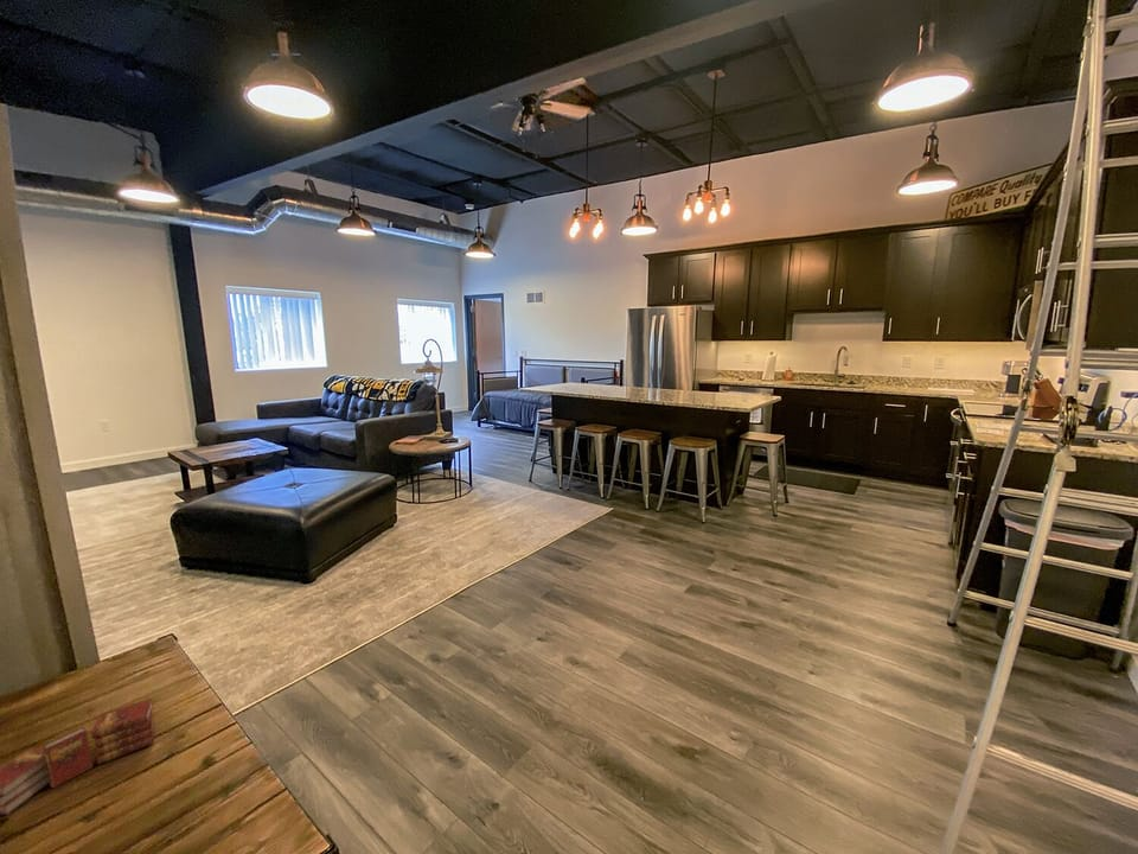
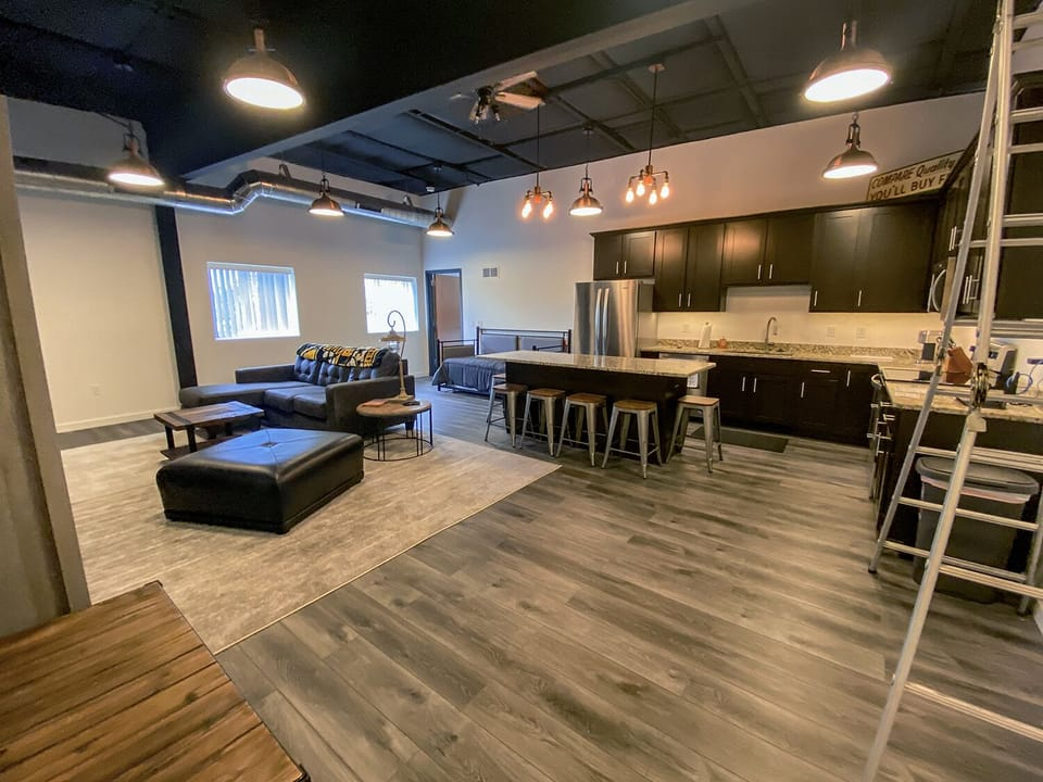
- book [0,697,155,816]
